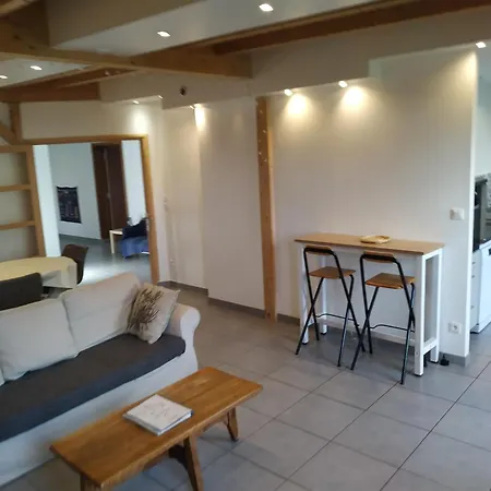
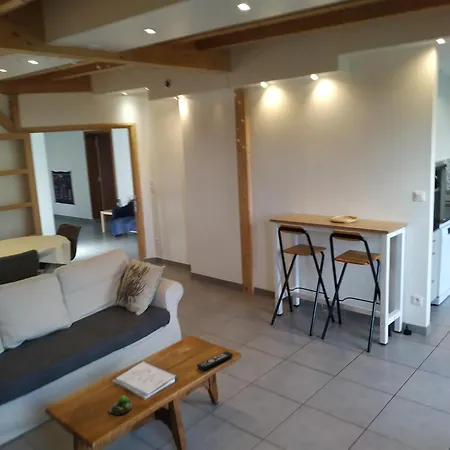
+ remote control [196,350,234,371]
+ succulent plant [108,394,134,416]
